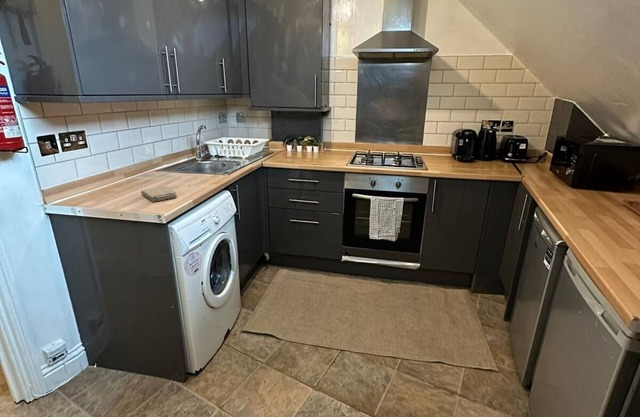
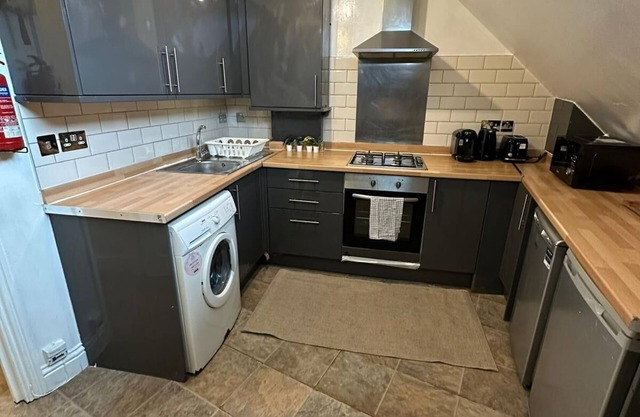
- washcloth [140,185,178,203]
